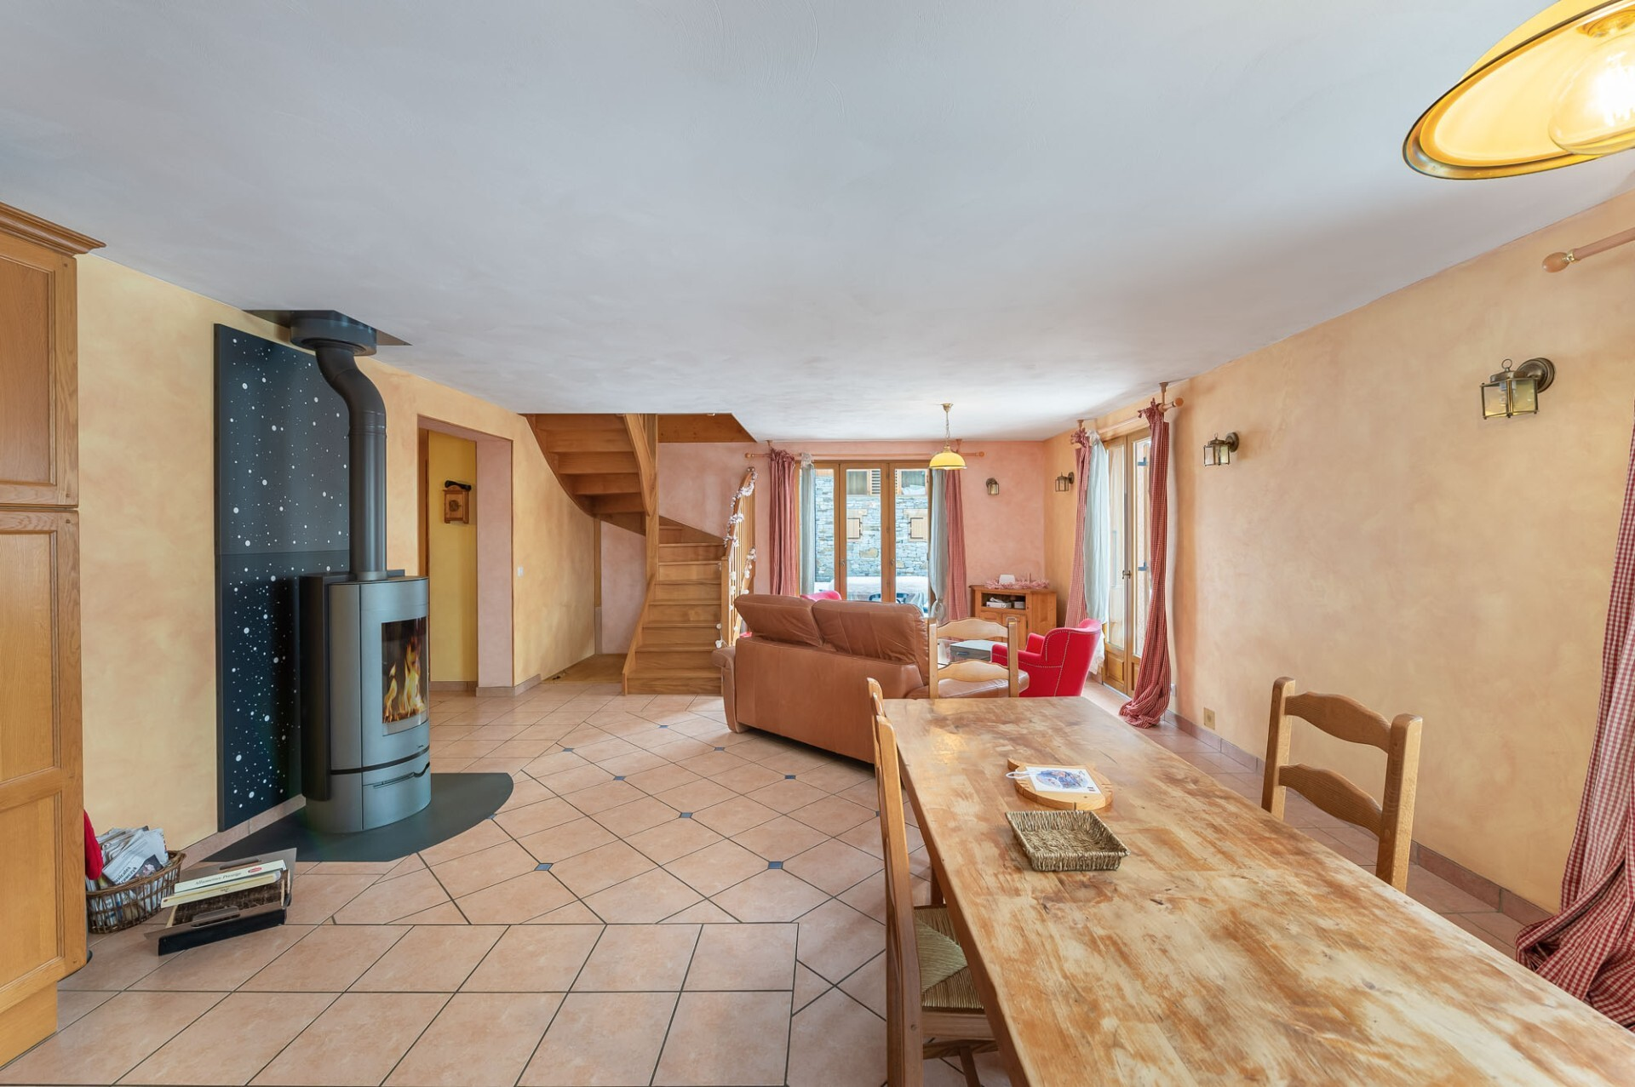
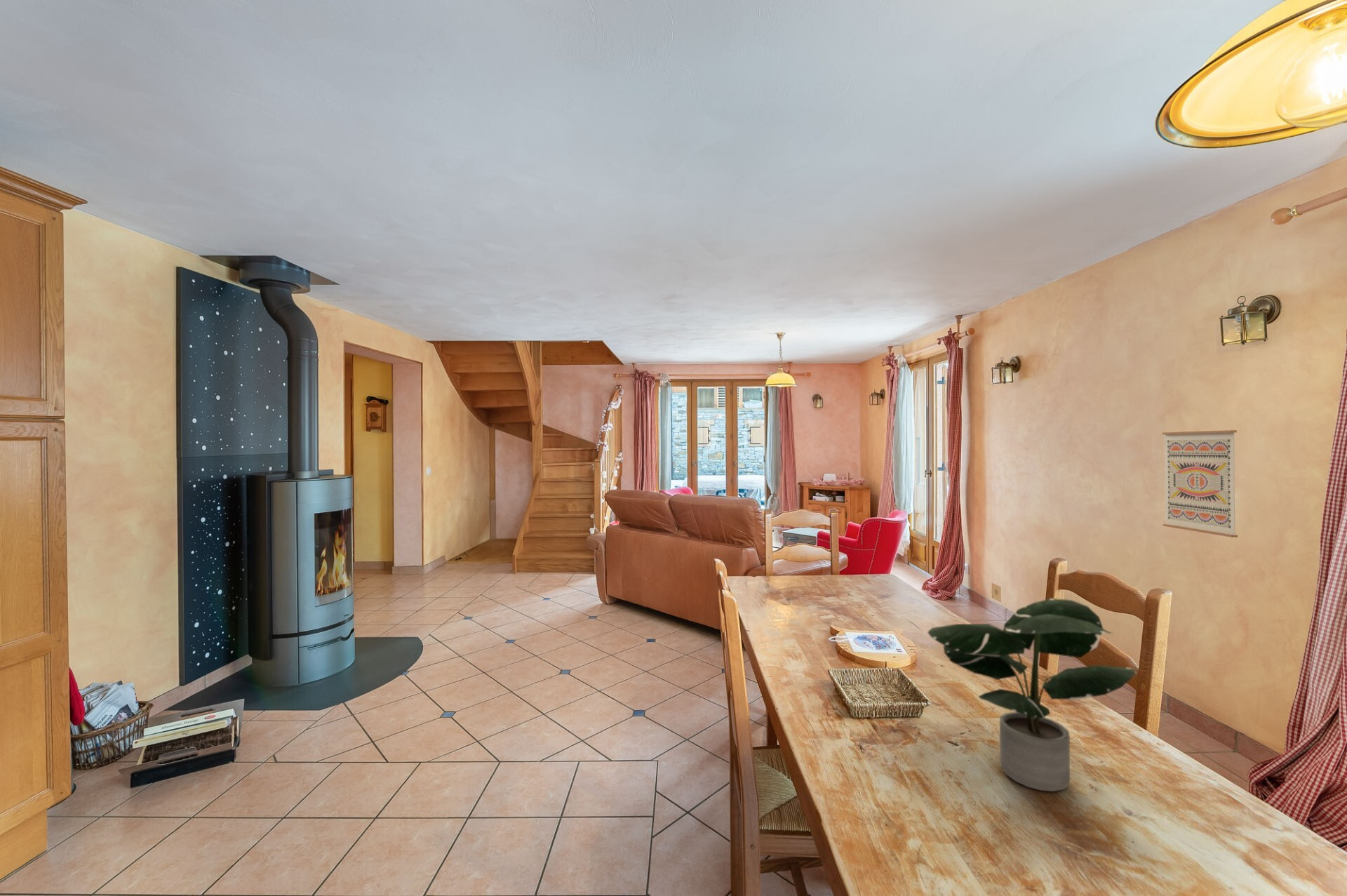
+ wall art [1162,429,1238,538]
+ potted plant [927,598,1137,792]
